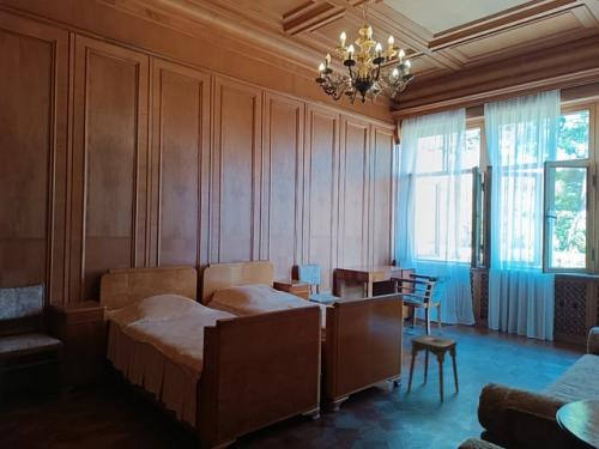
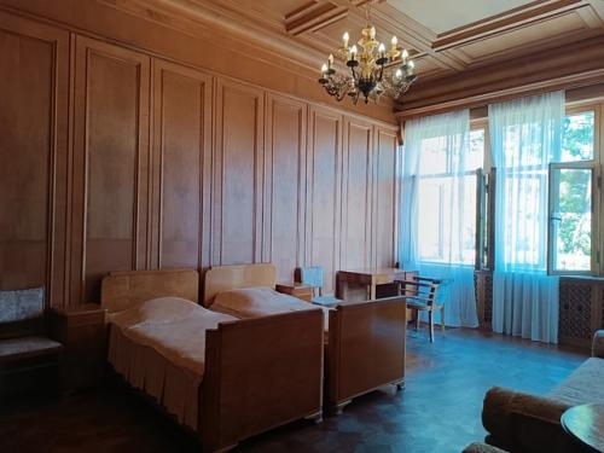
- stool [406,333,460,404]
